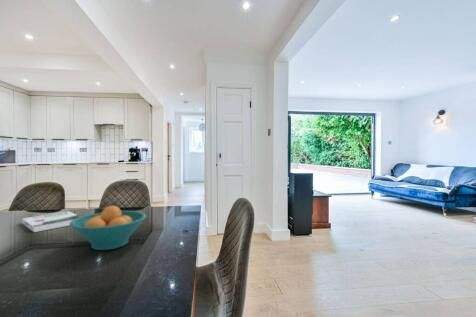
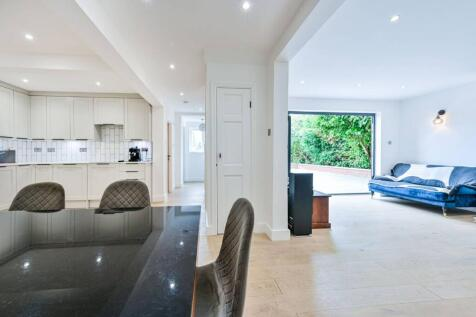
- fruit bowl [69,205,147,251]
- book [21,210,82,233]
